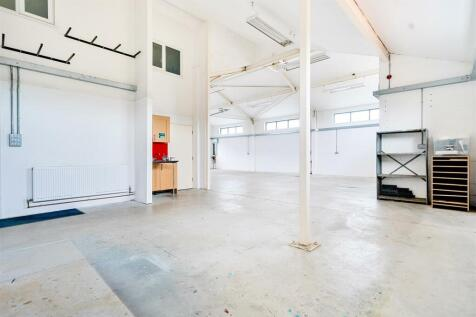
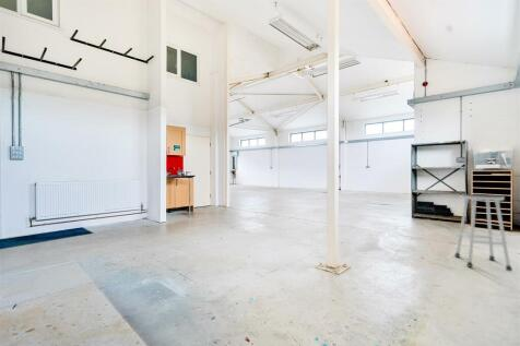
+ stool [453,193,513,272]
